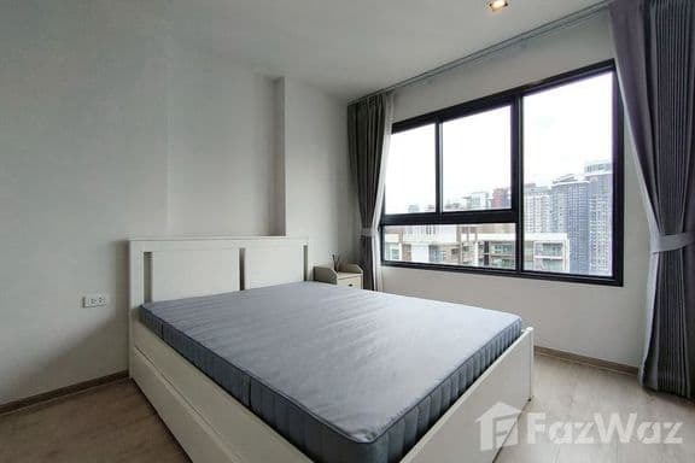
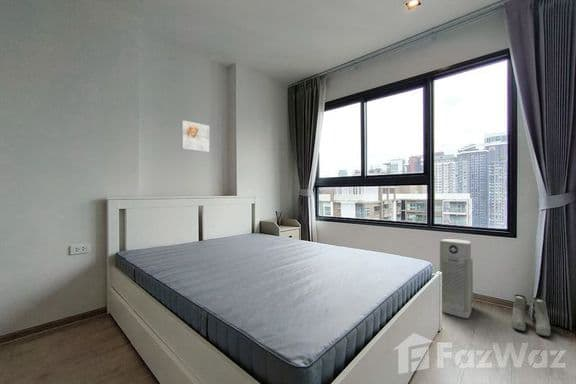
+ boots [511,294,551,337]
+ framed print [181,119,210,153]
+ air purifier [439,238,474,319]
